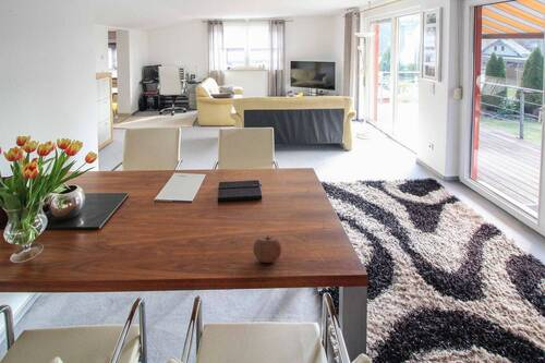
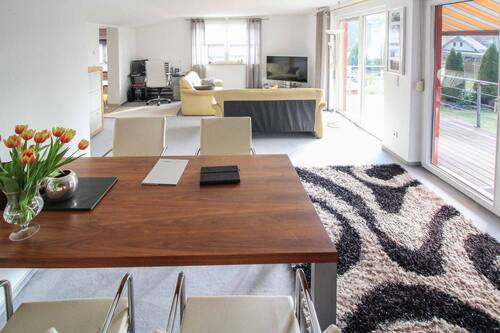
- apple [253,234,282,264]
